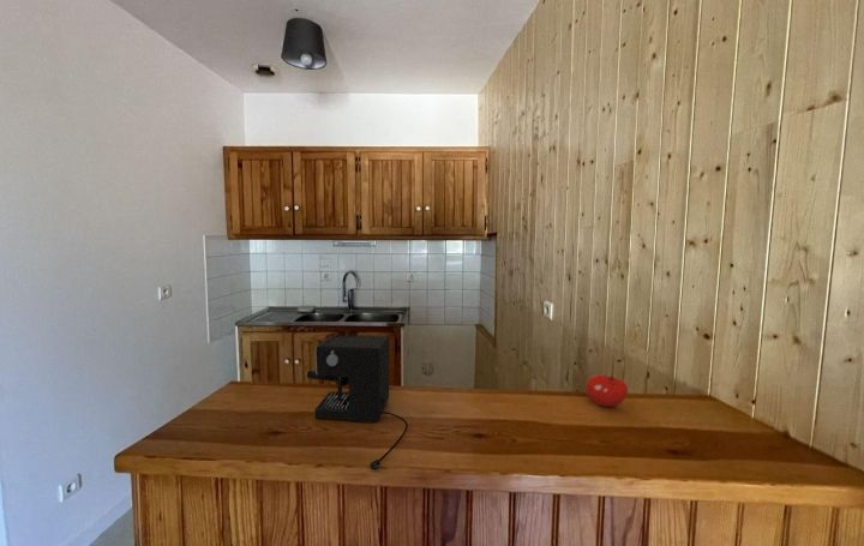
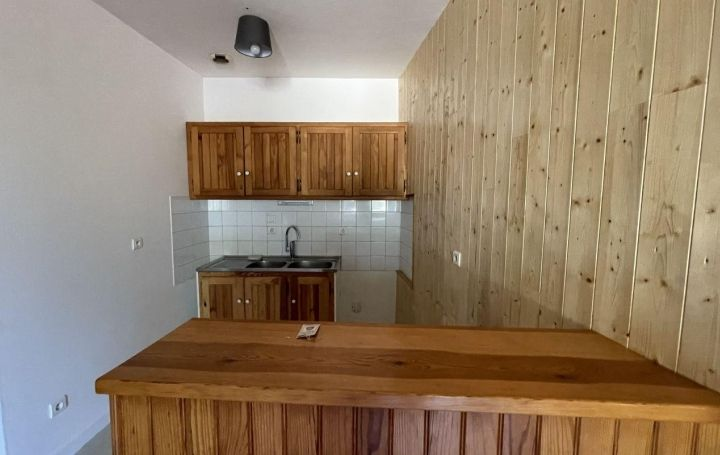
- fruit [584,373,629,408]
- coffee maker [305,335,409,472]
